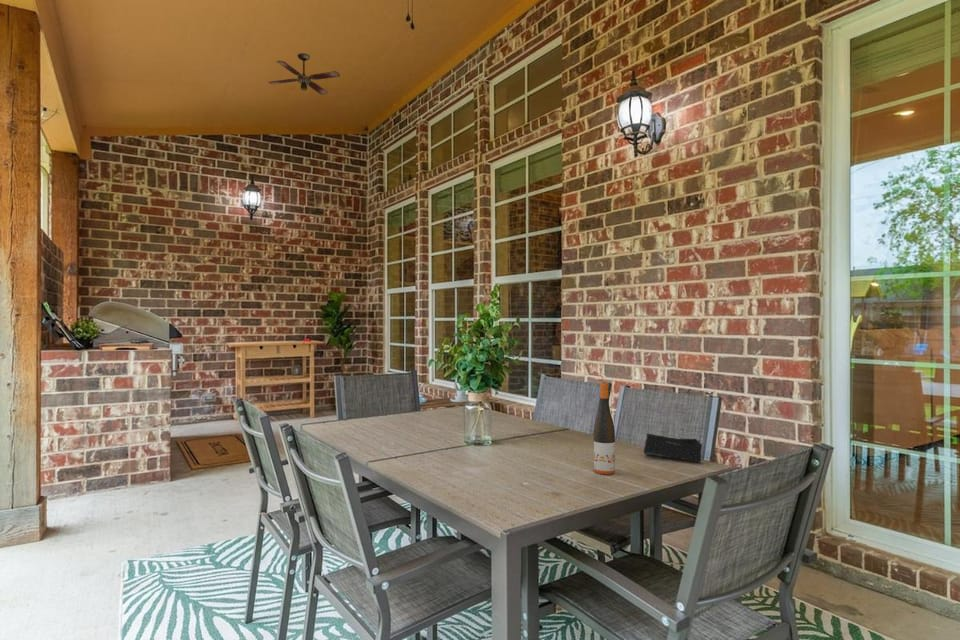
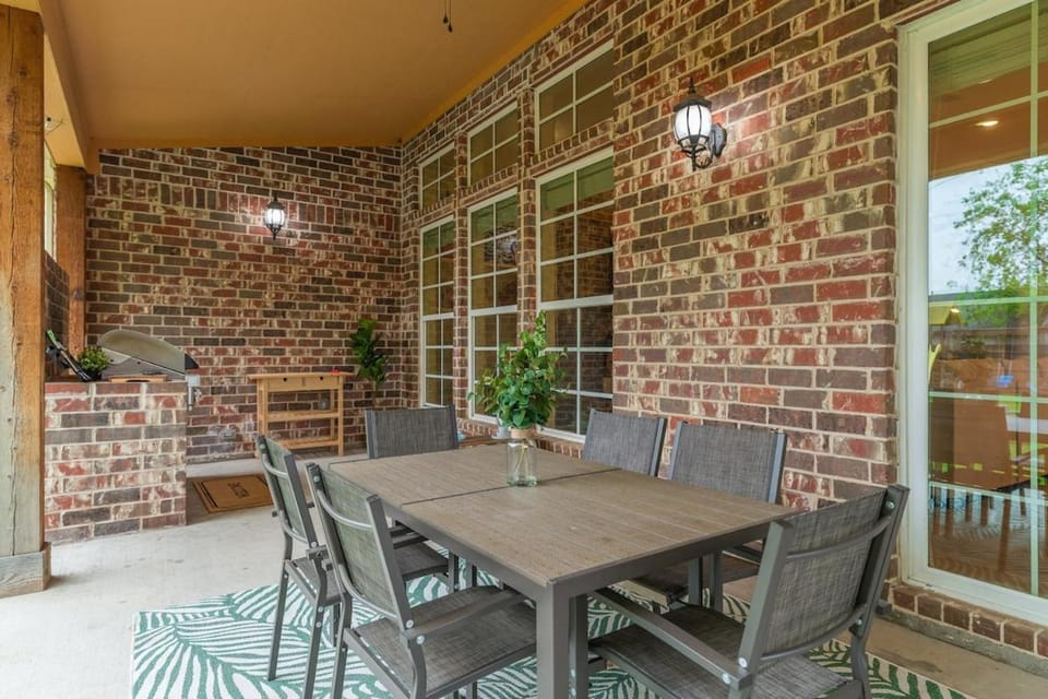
- wine bottle [593,381,616,476]
- ceiling fan [268,52,341,96]
- speaker [643,433,703,464]
